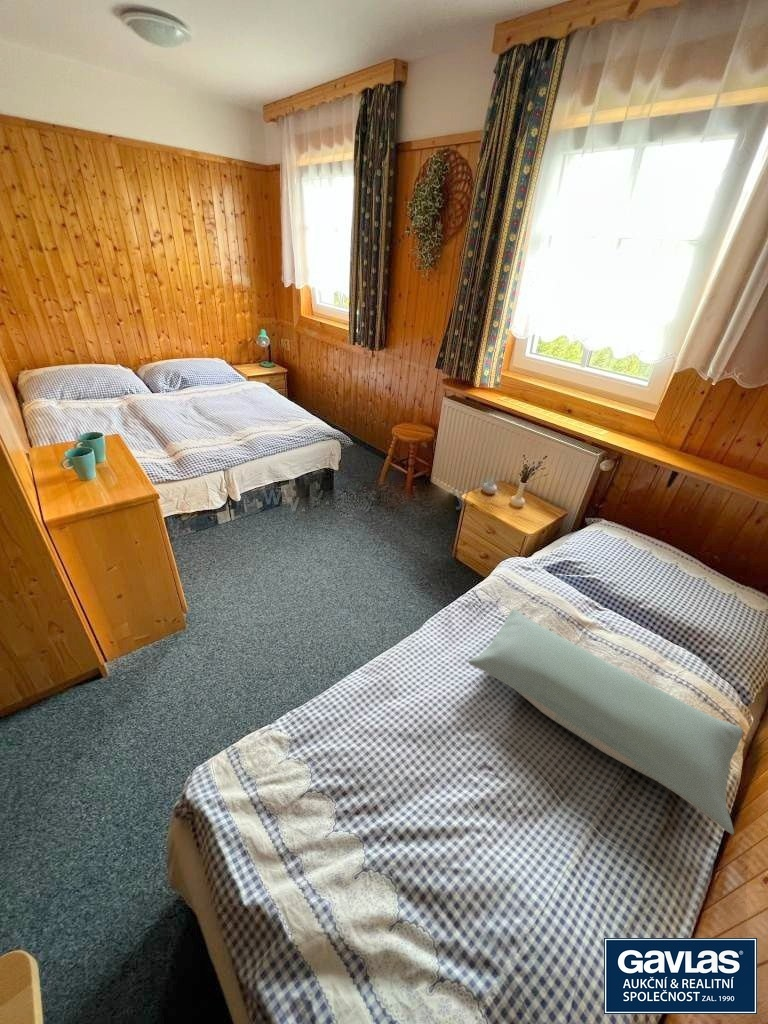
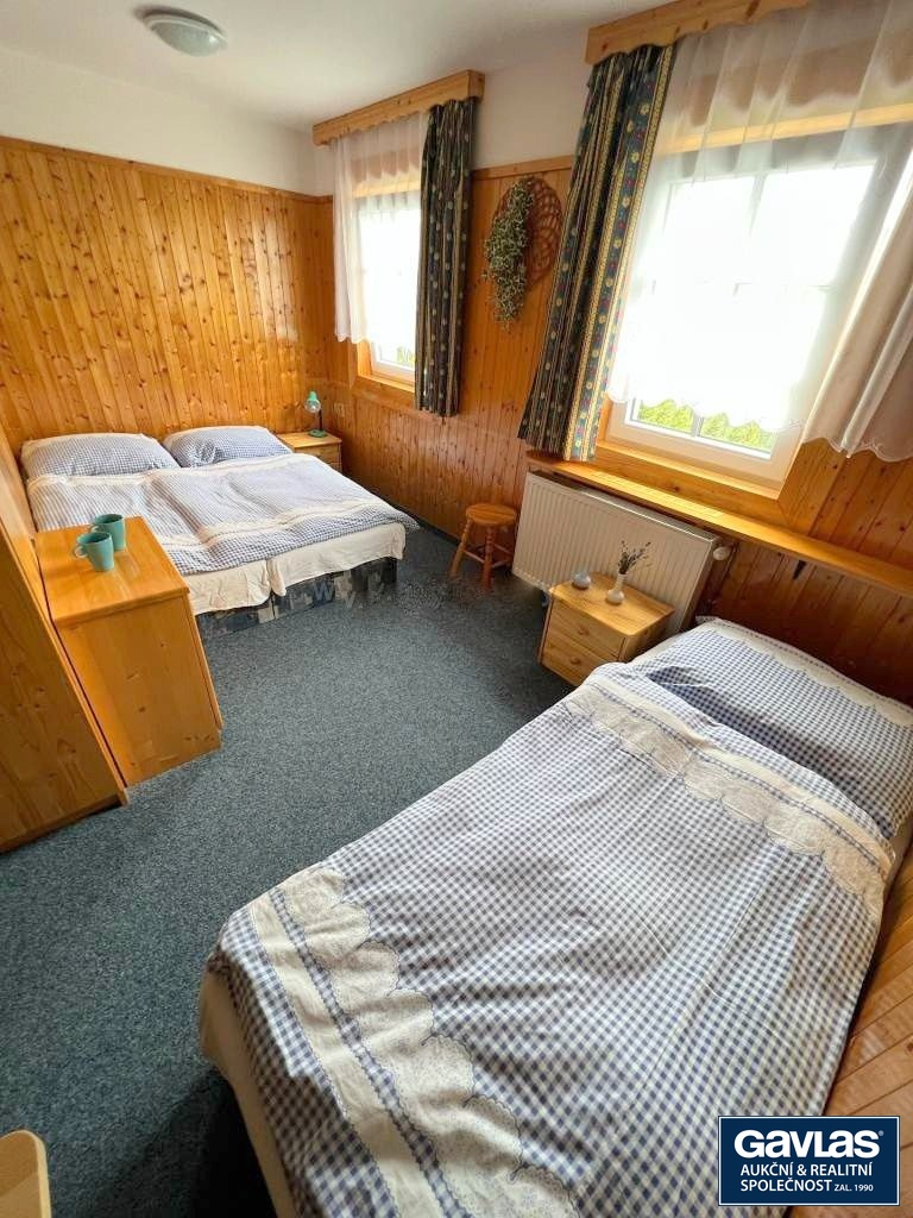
- pillow [467,608,744,836]
